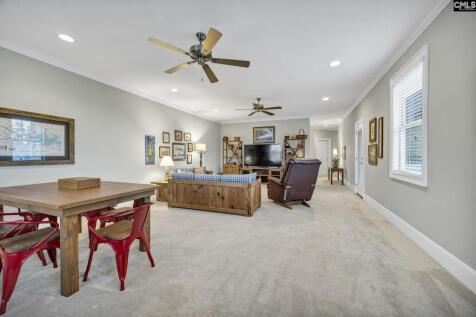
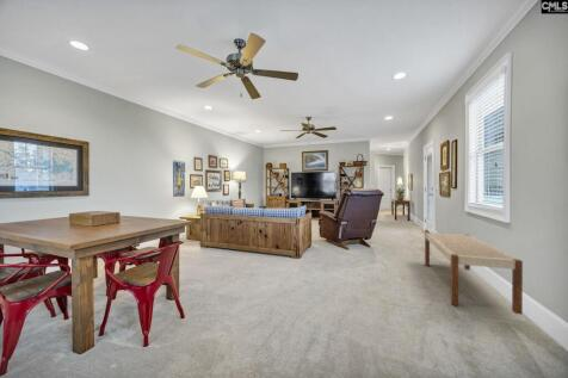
+ bench [424,231,524,316]
